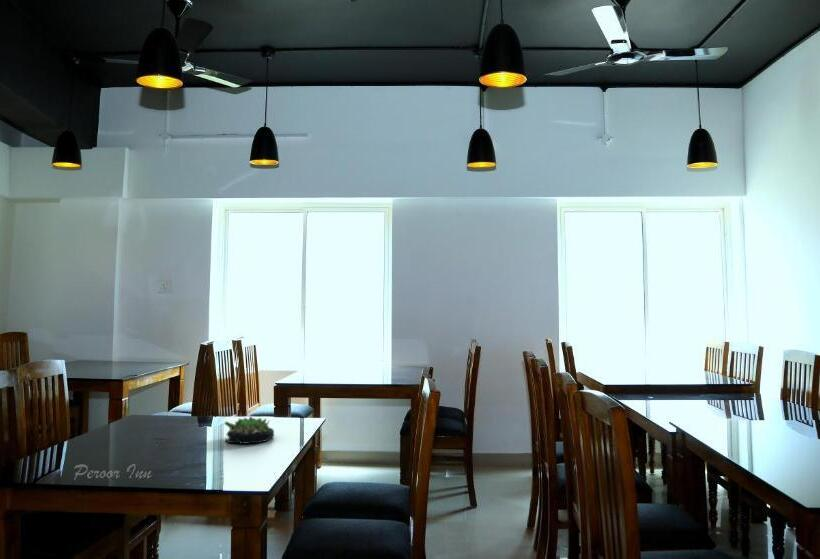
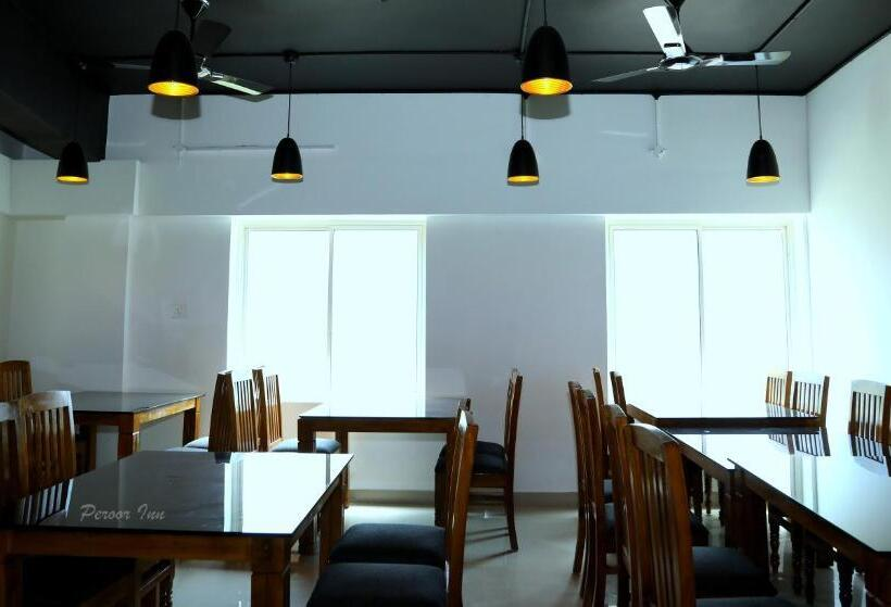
- succulent plant [224,416,275,445]
